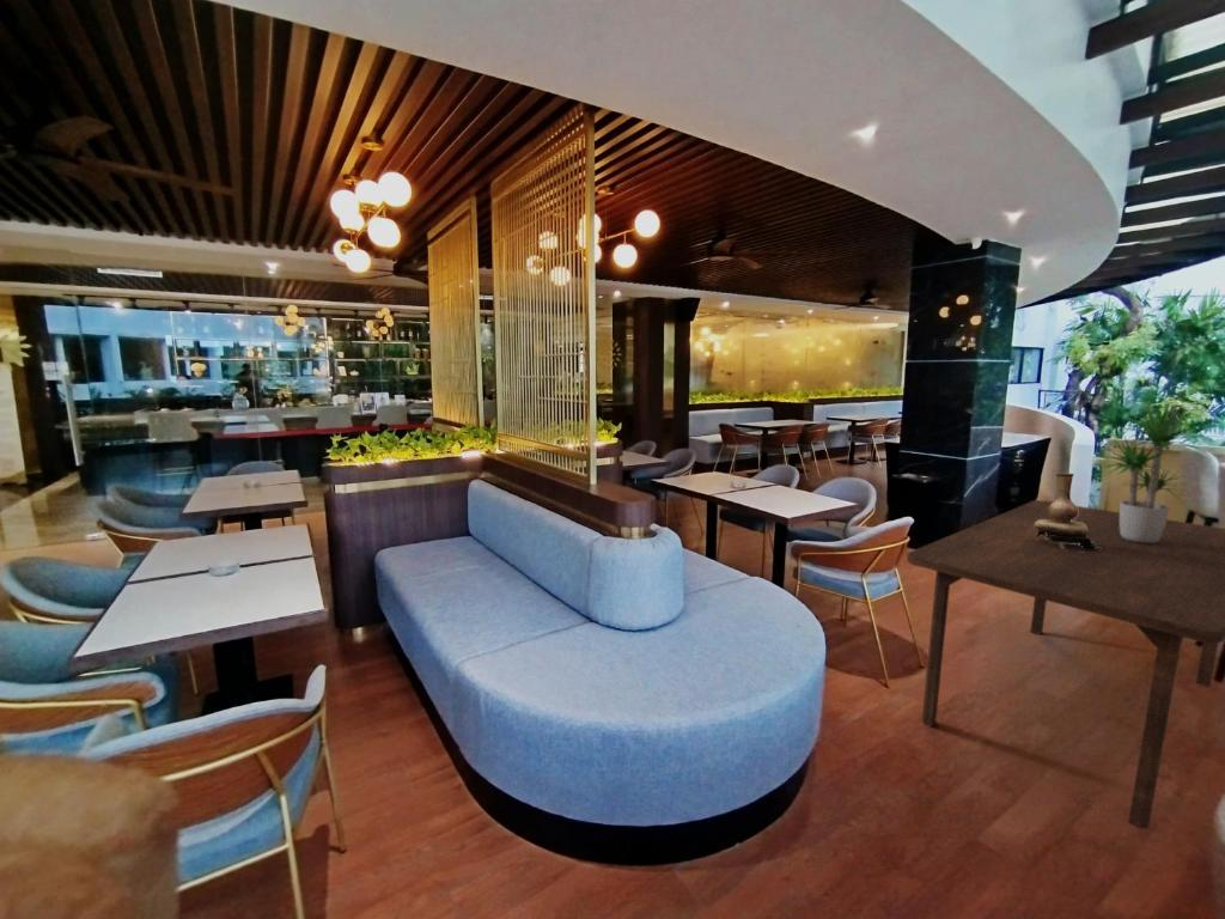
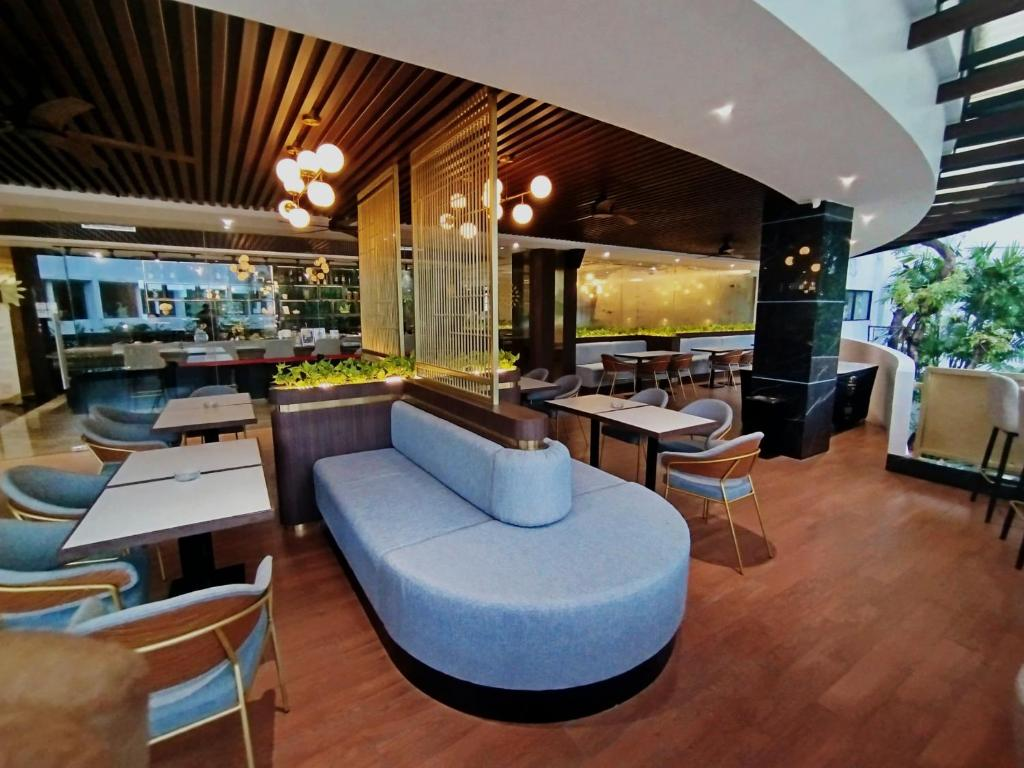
- dining table [906,499,1225,829]
- vase [1034,471,1101,553]
- potted plant [1087,400,1221,543]
